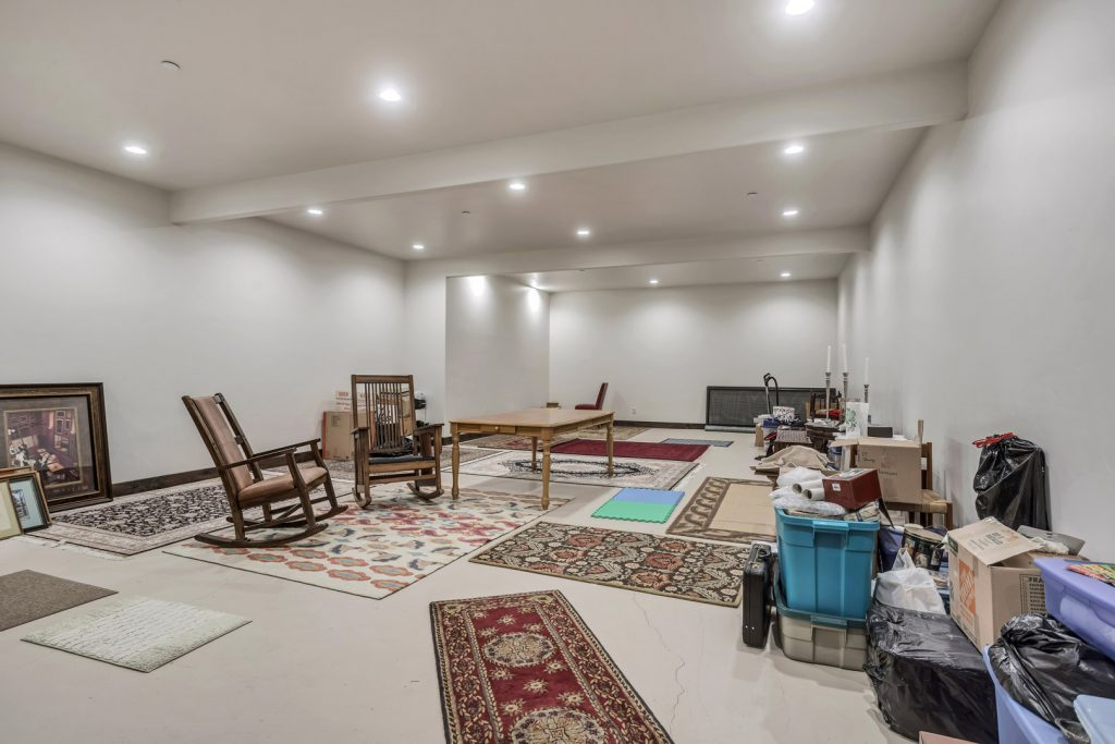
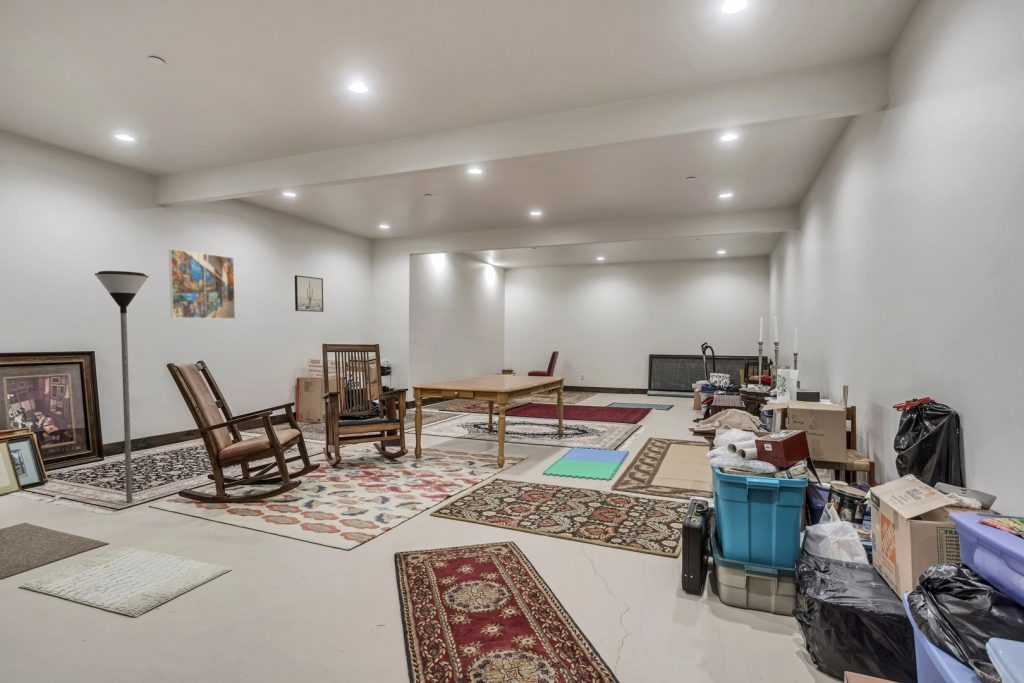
+ floor lamp [94,270,149,504]
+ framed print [168,248,236,320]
+ wall art [294,274,324,313]
